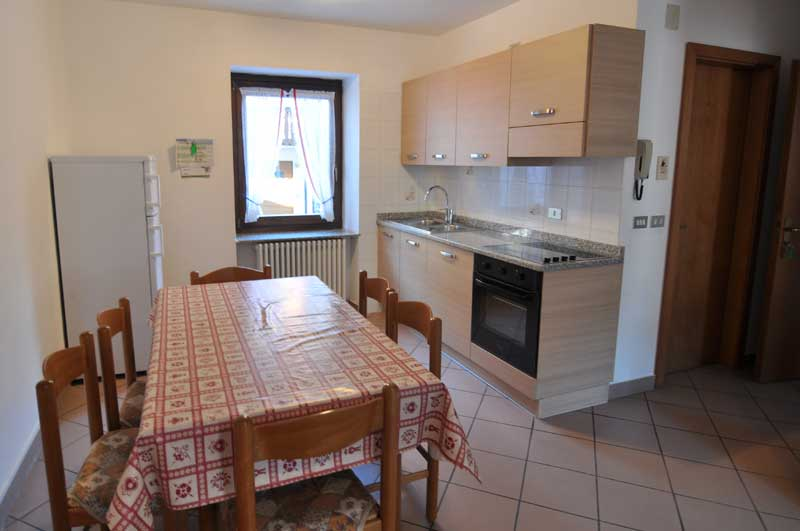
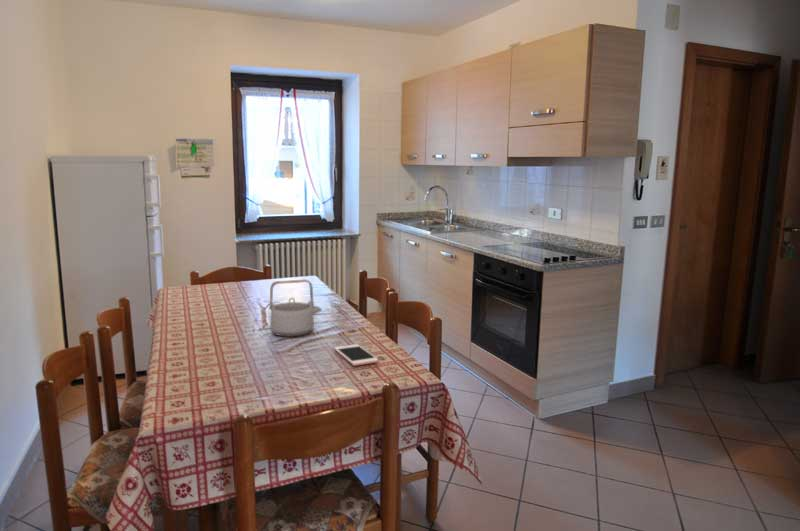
+ teapot [268,279,323,338]
+ cell phone [333,343,379,367]
